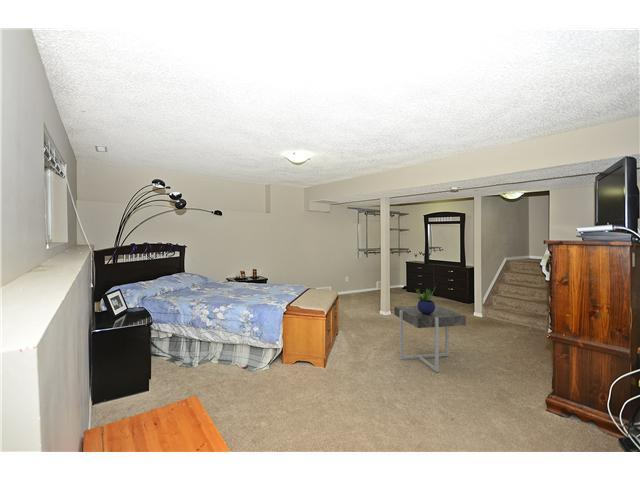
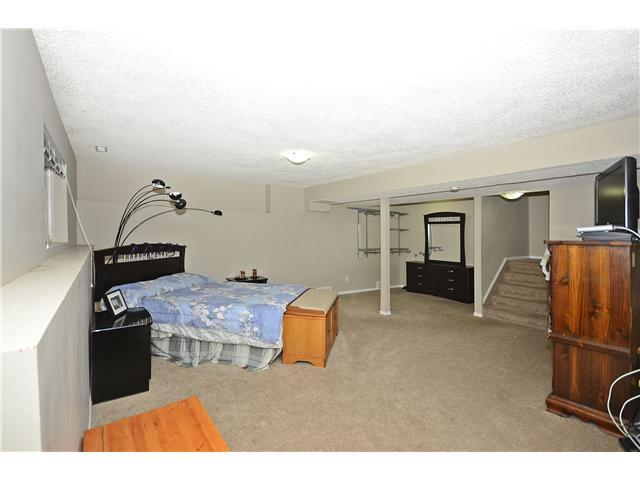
- side table [393,304,467,373]
- potted plant [415,286,437,314]
